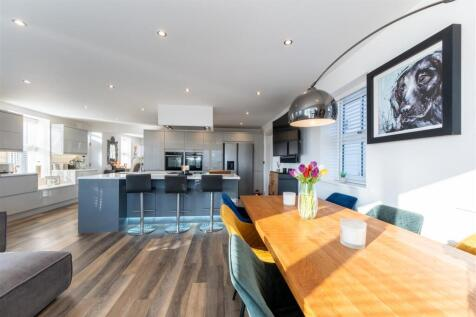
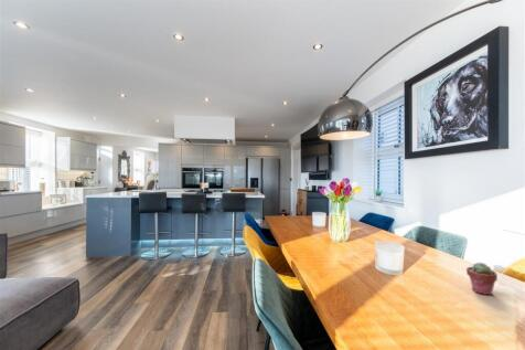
+ potted succulent [465,262,499,296]
